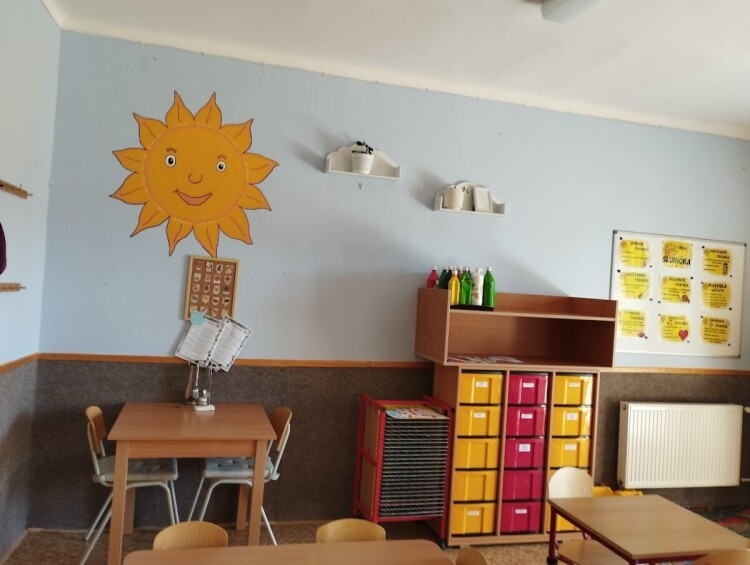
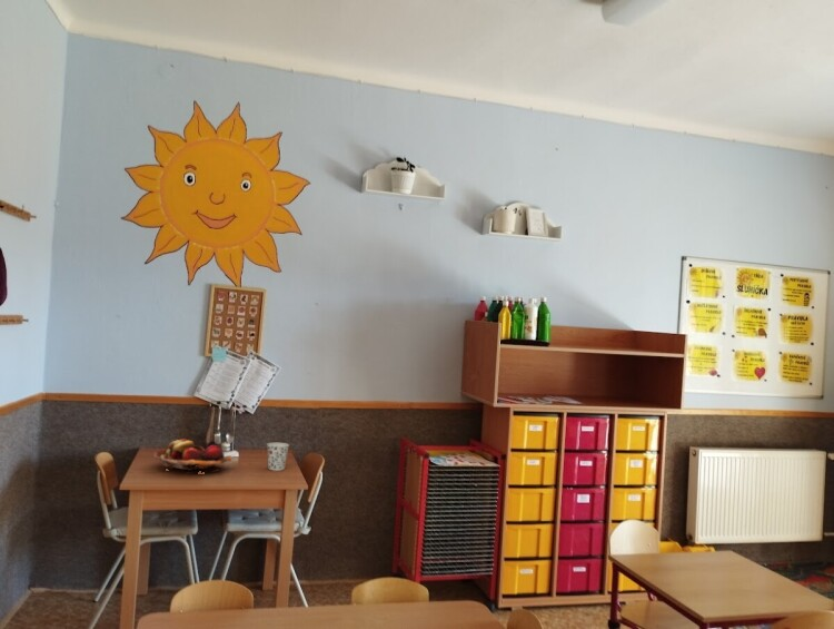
+ cup [266,442,290,472]
+ fruit basket [152,438,234,475]
